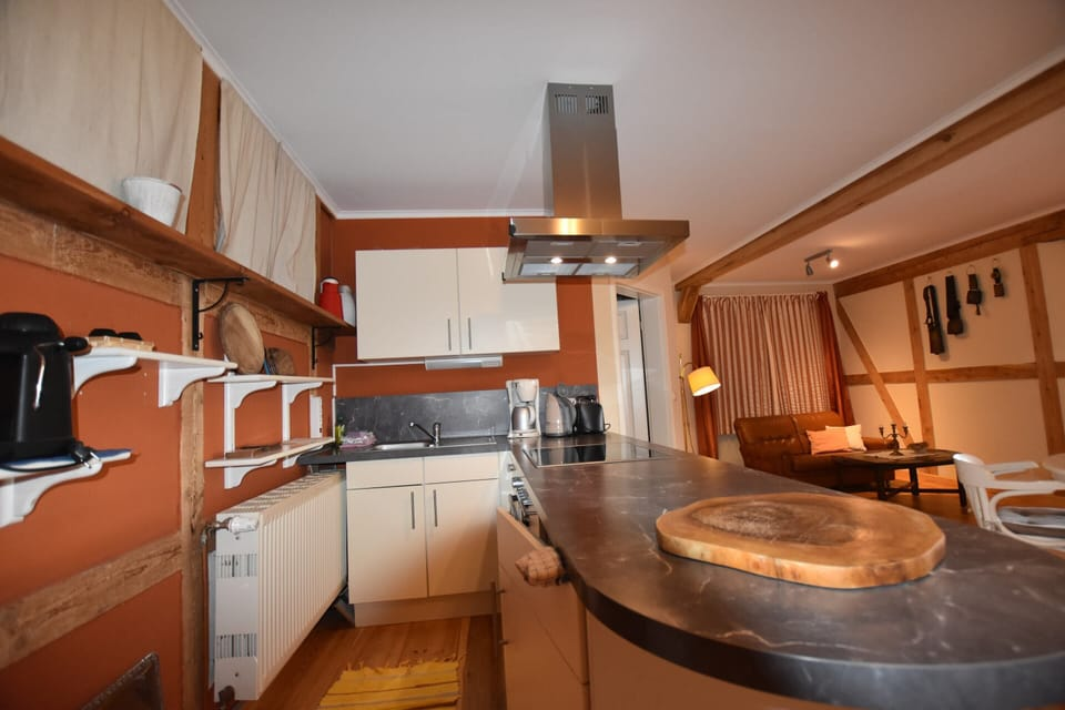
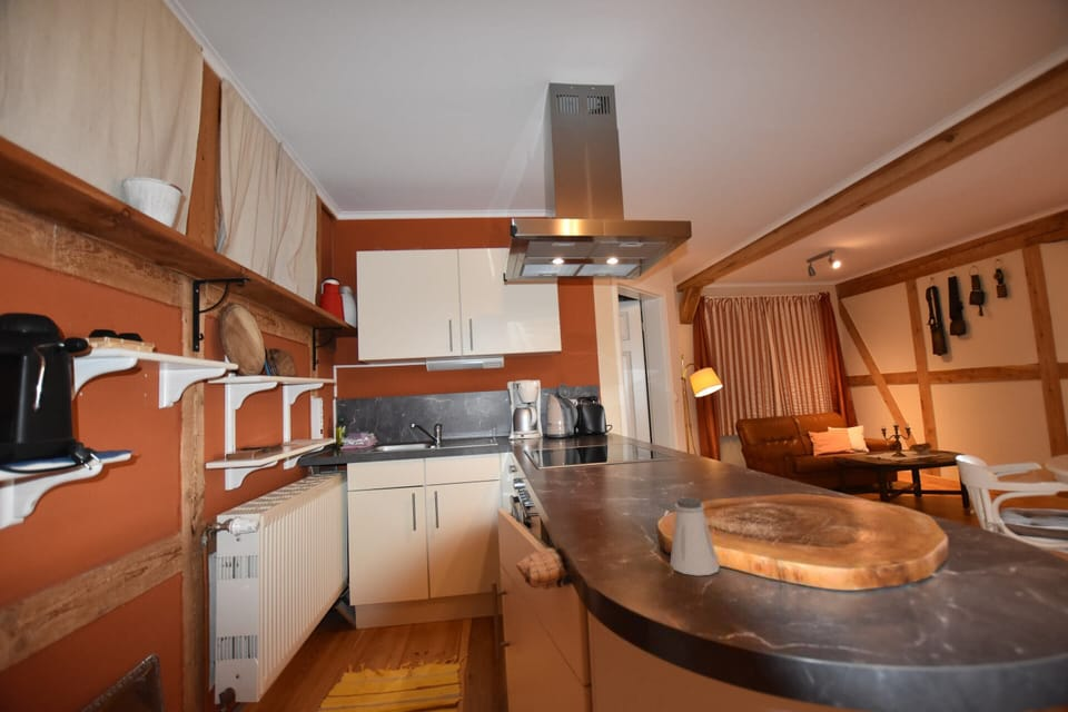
+ saltshaker [669,497,721,576]
